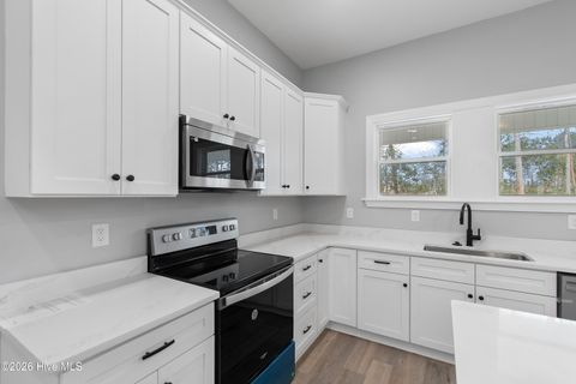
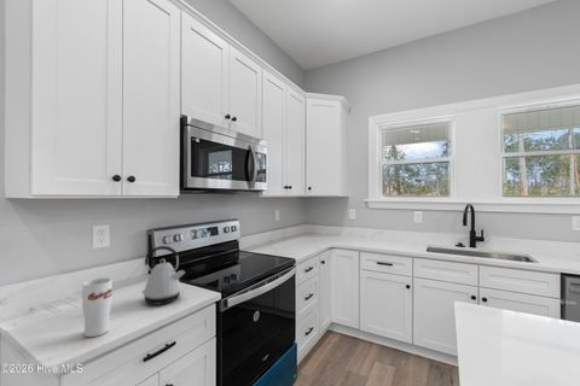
+ cup [81,276,114,338]
+ kettle [140,245,186,306]
